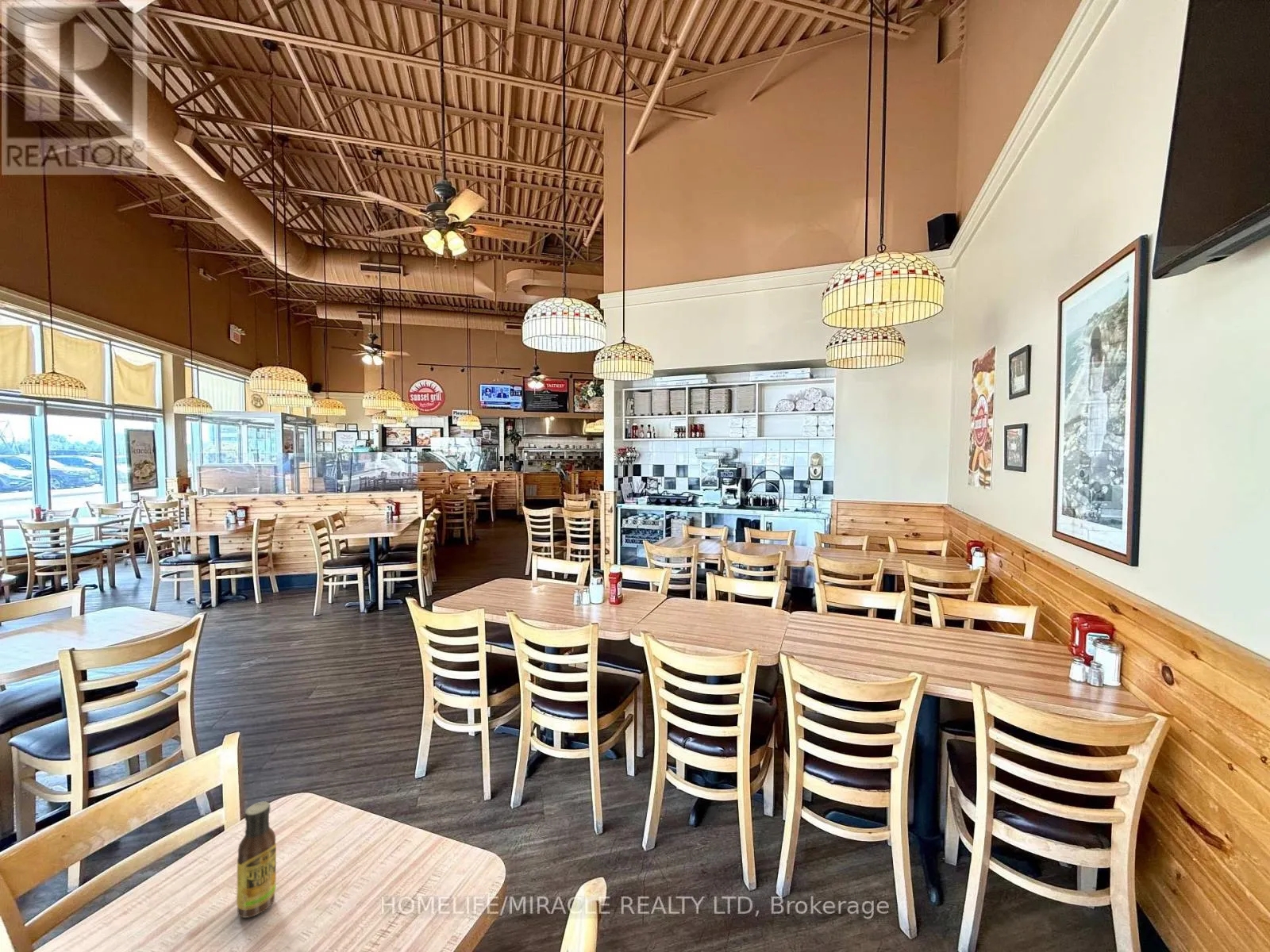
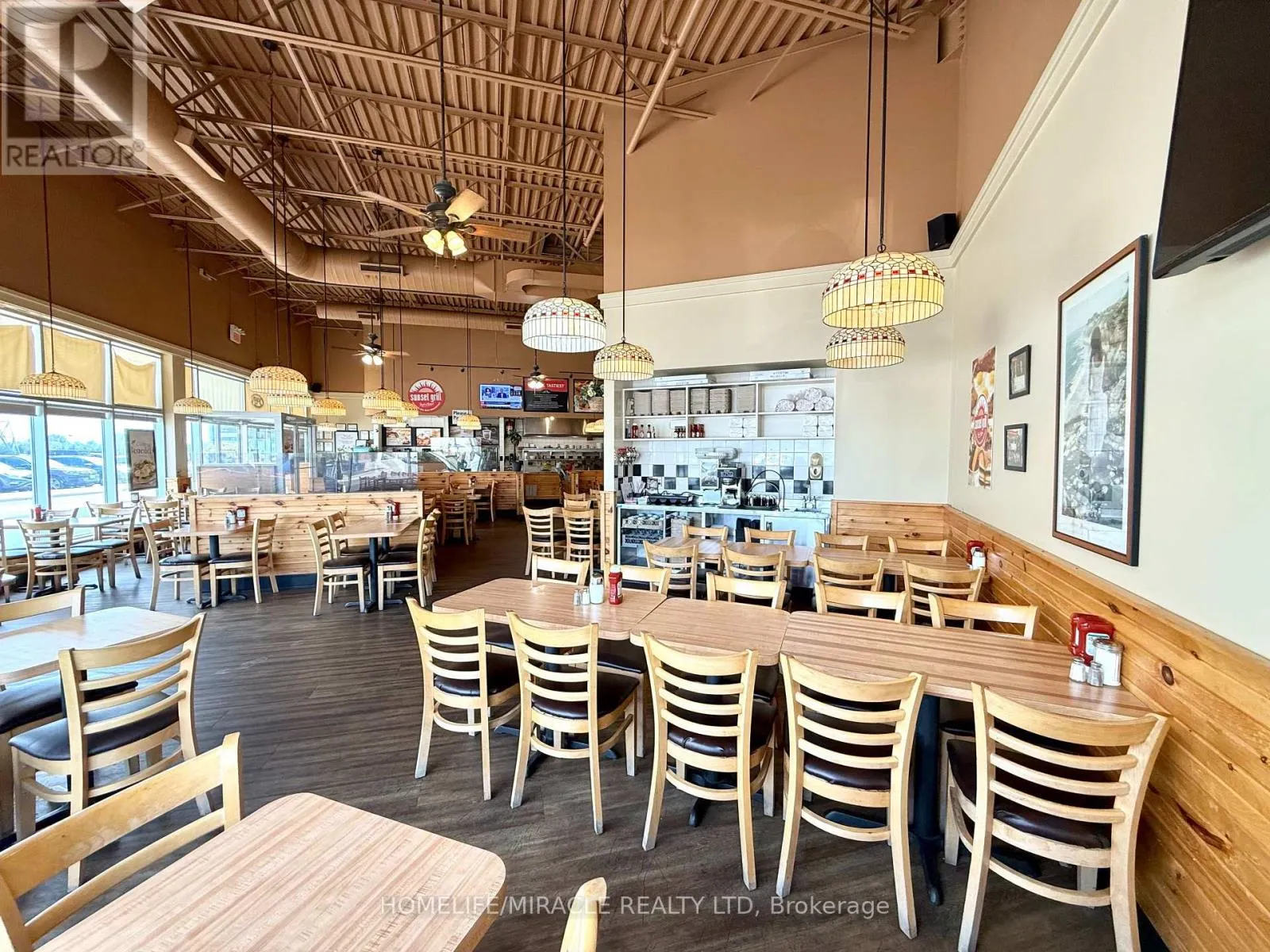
- sauce bottle [236,800,277,919]
